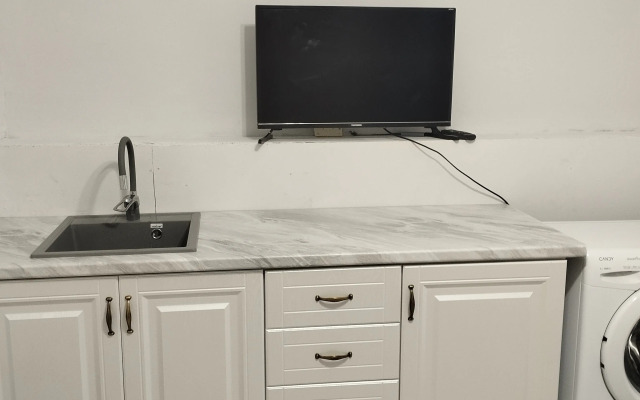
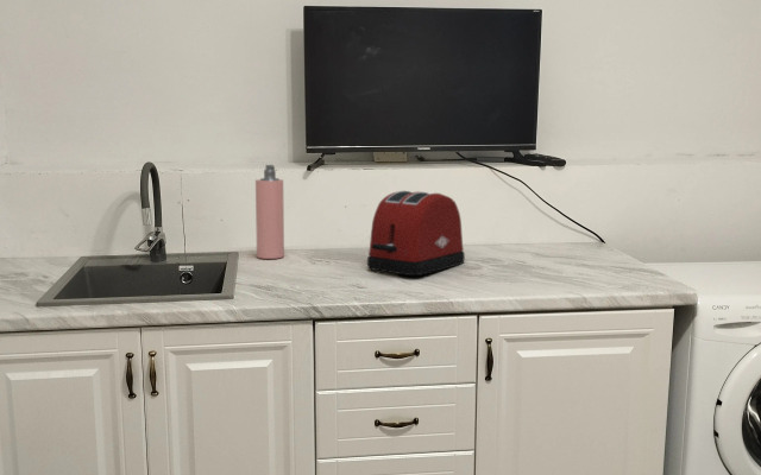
+ spray bottle [254,164,285,260]
+ toaster [366,190,466,277]
